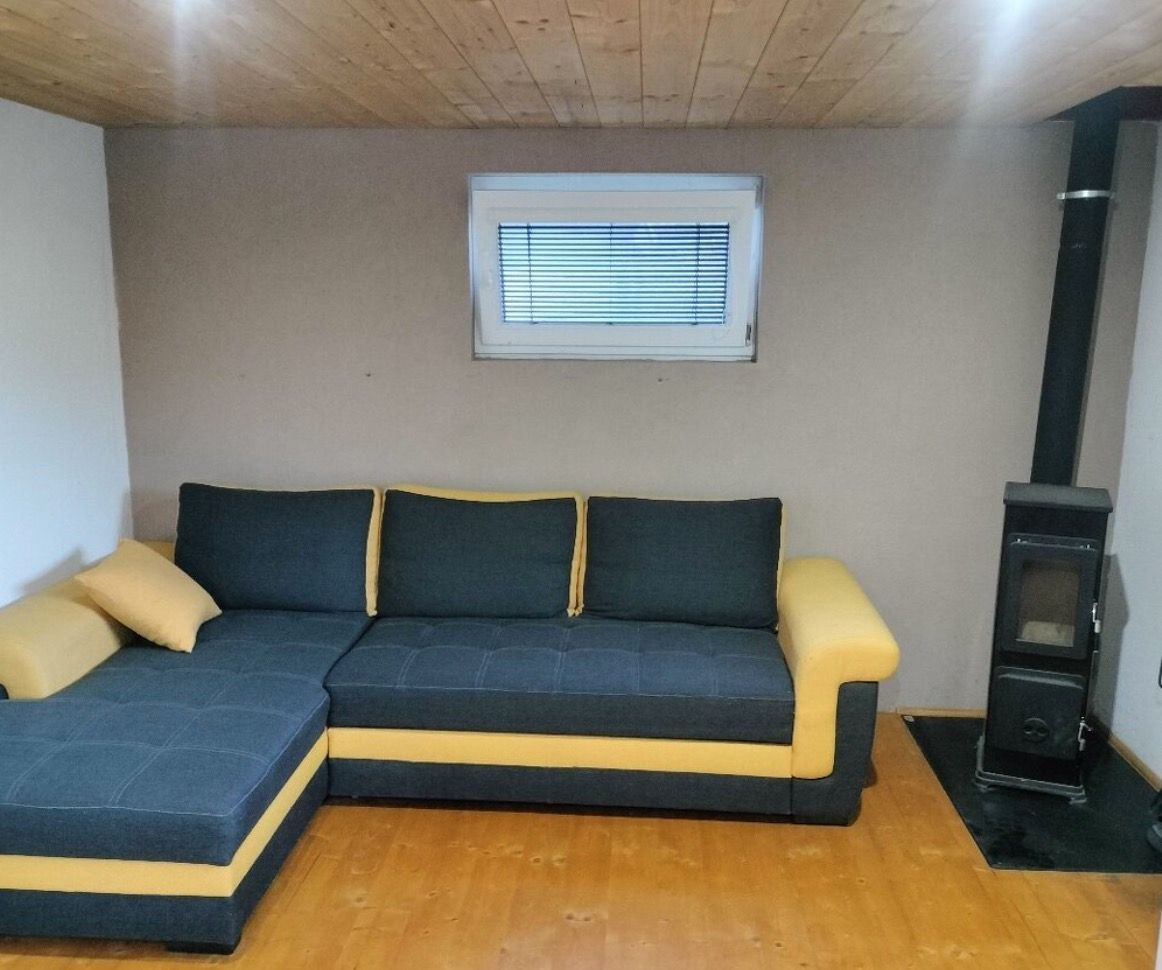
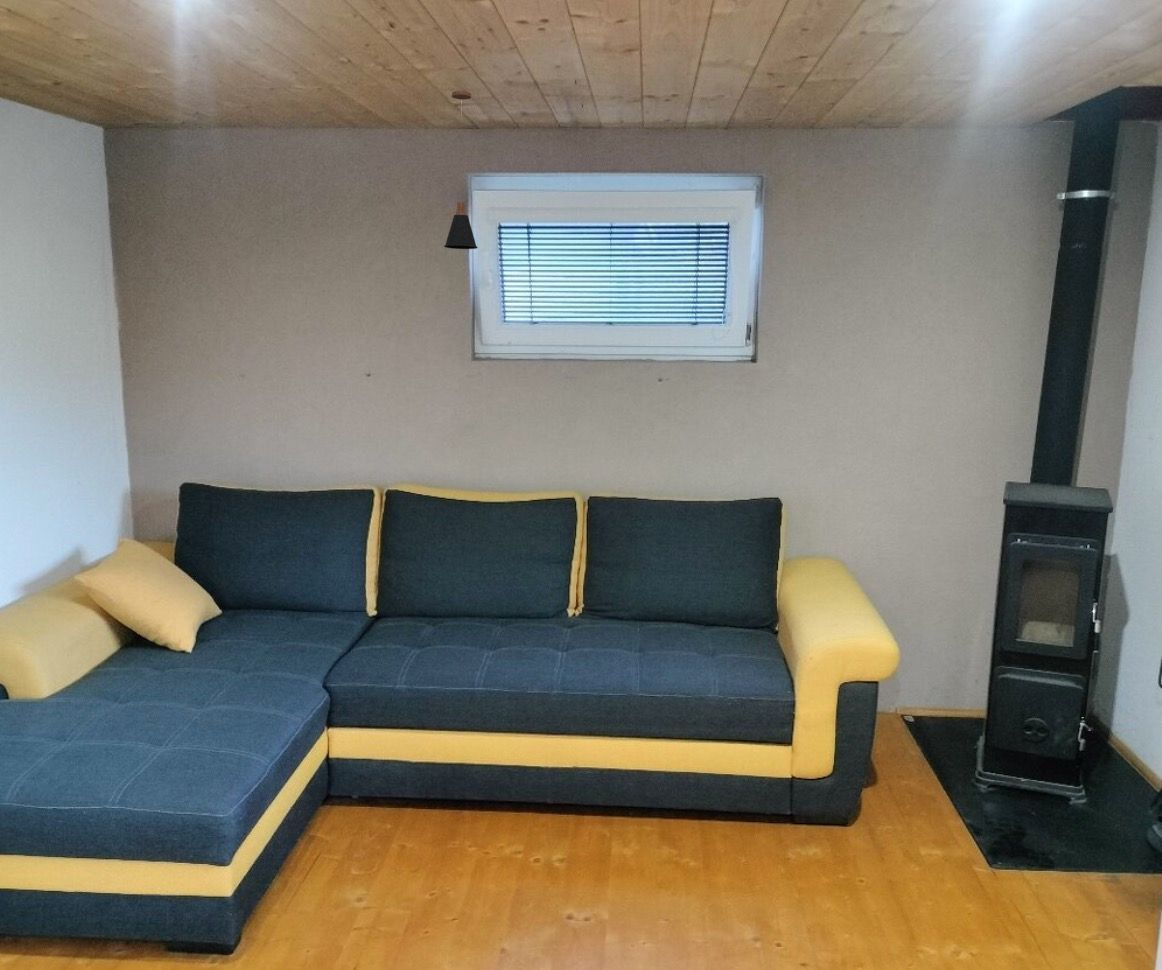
+ pendant lamp [443,90,479,250]
